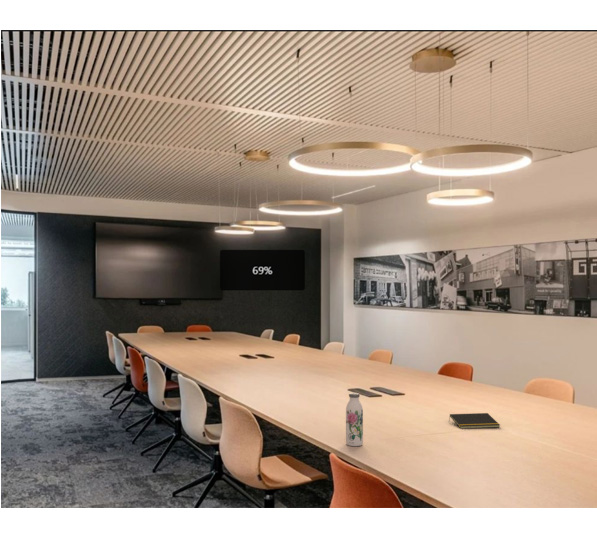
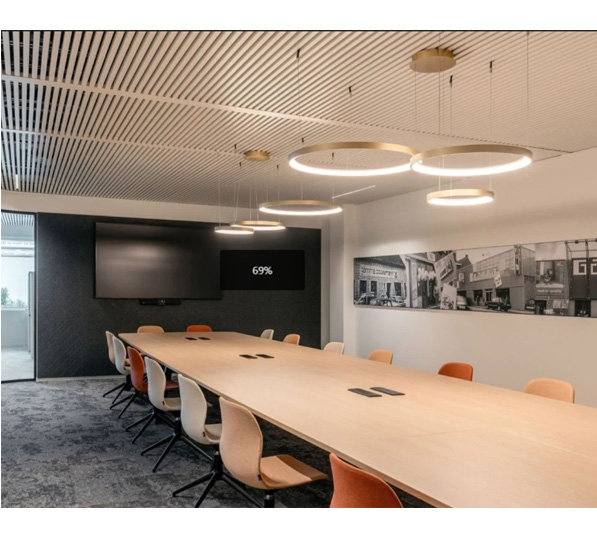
- notepad [448,412,501,430]
- water bottle [345,392,364,447]
